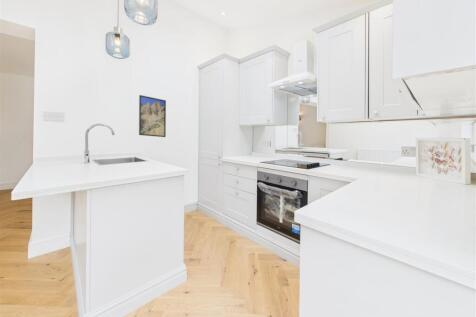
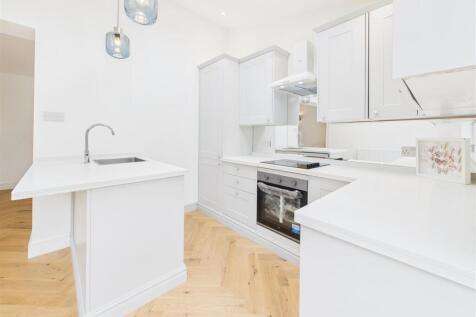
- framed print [138,94,167,138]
